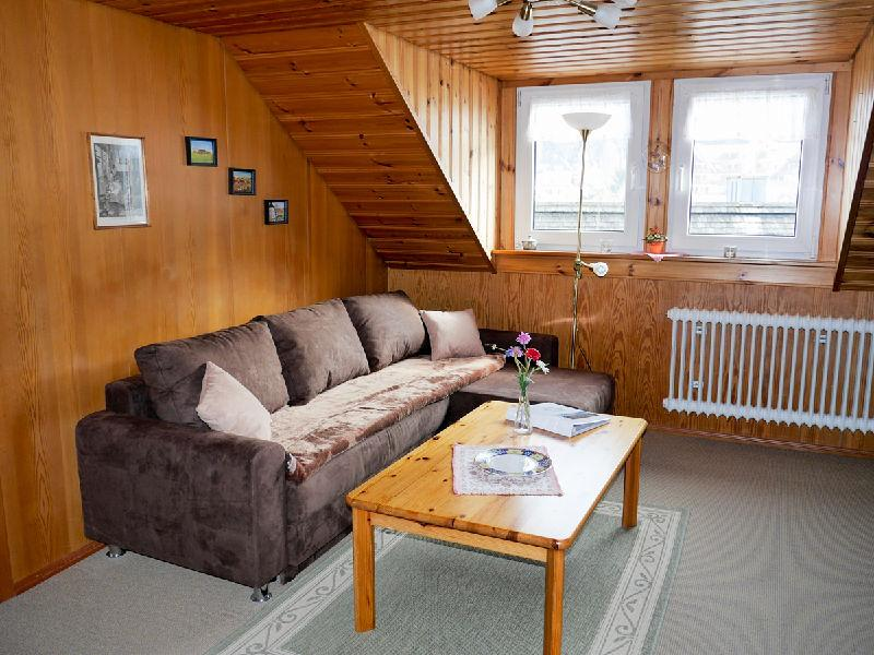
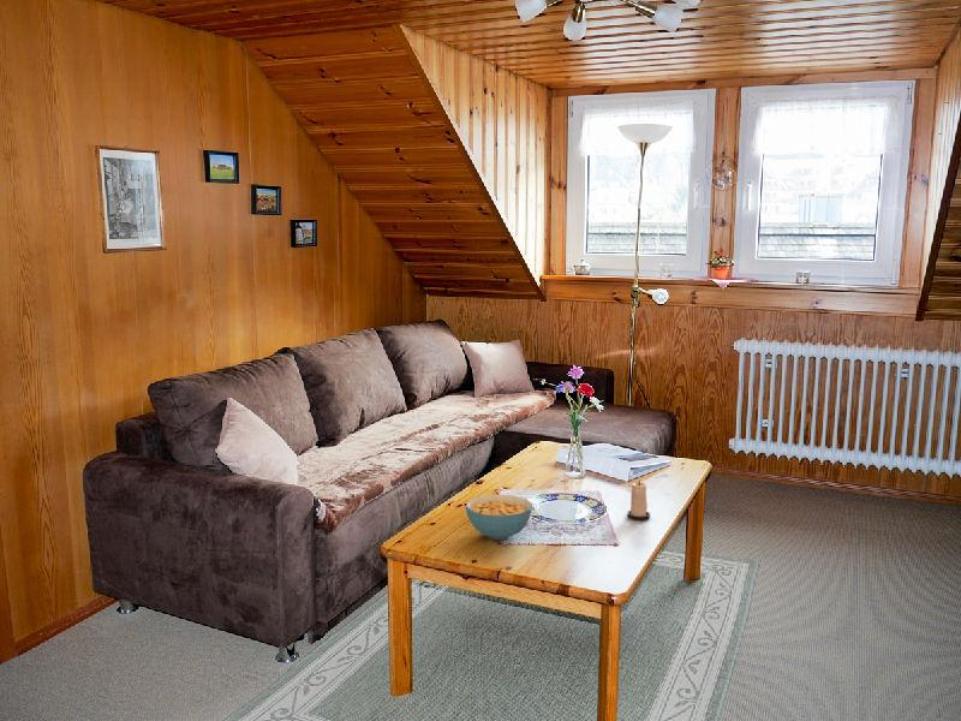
+ cereal bowl [465,493,533,541]
+ candle [626,479,651,522]
